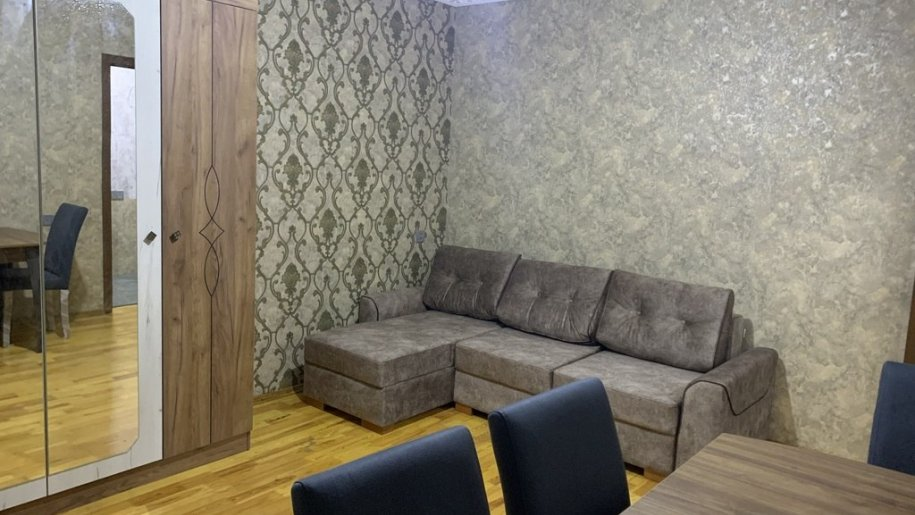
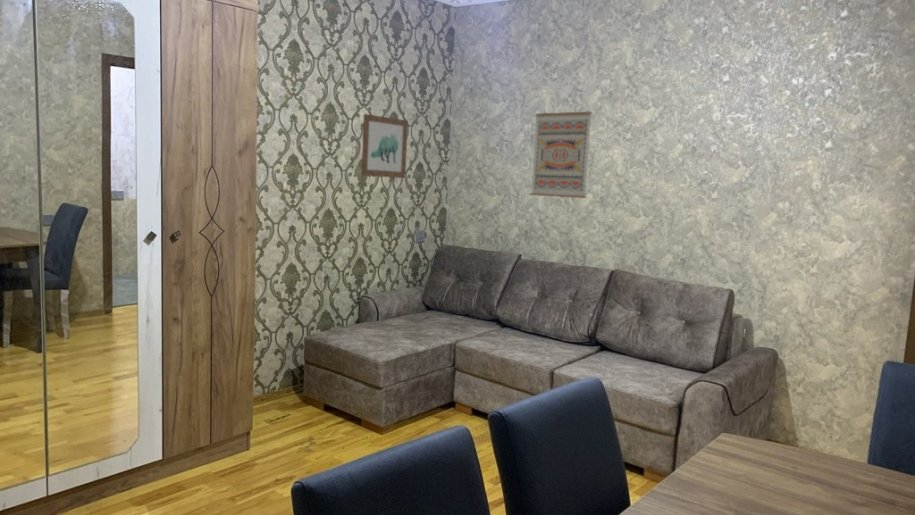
+ wall art [529,111,593,199]
+ wall art [361,113,409,179]
